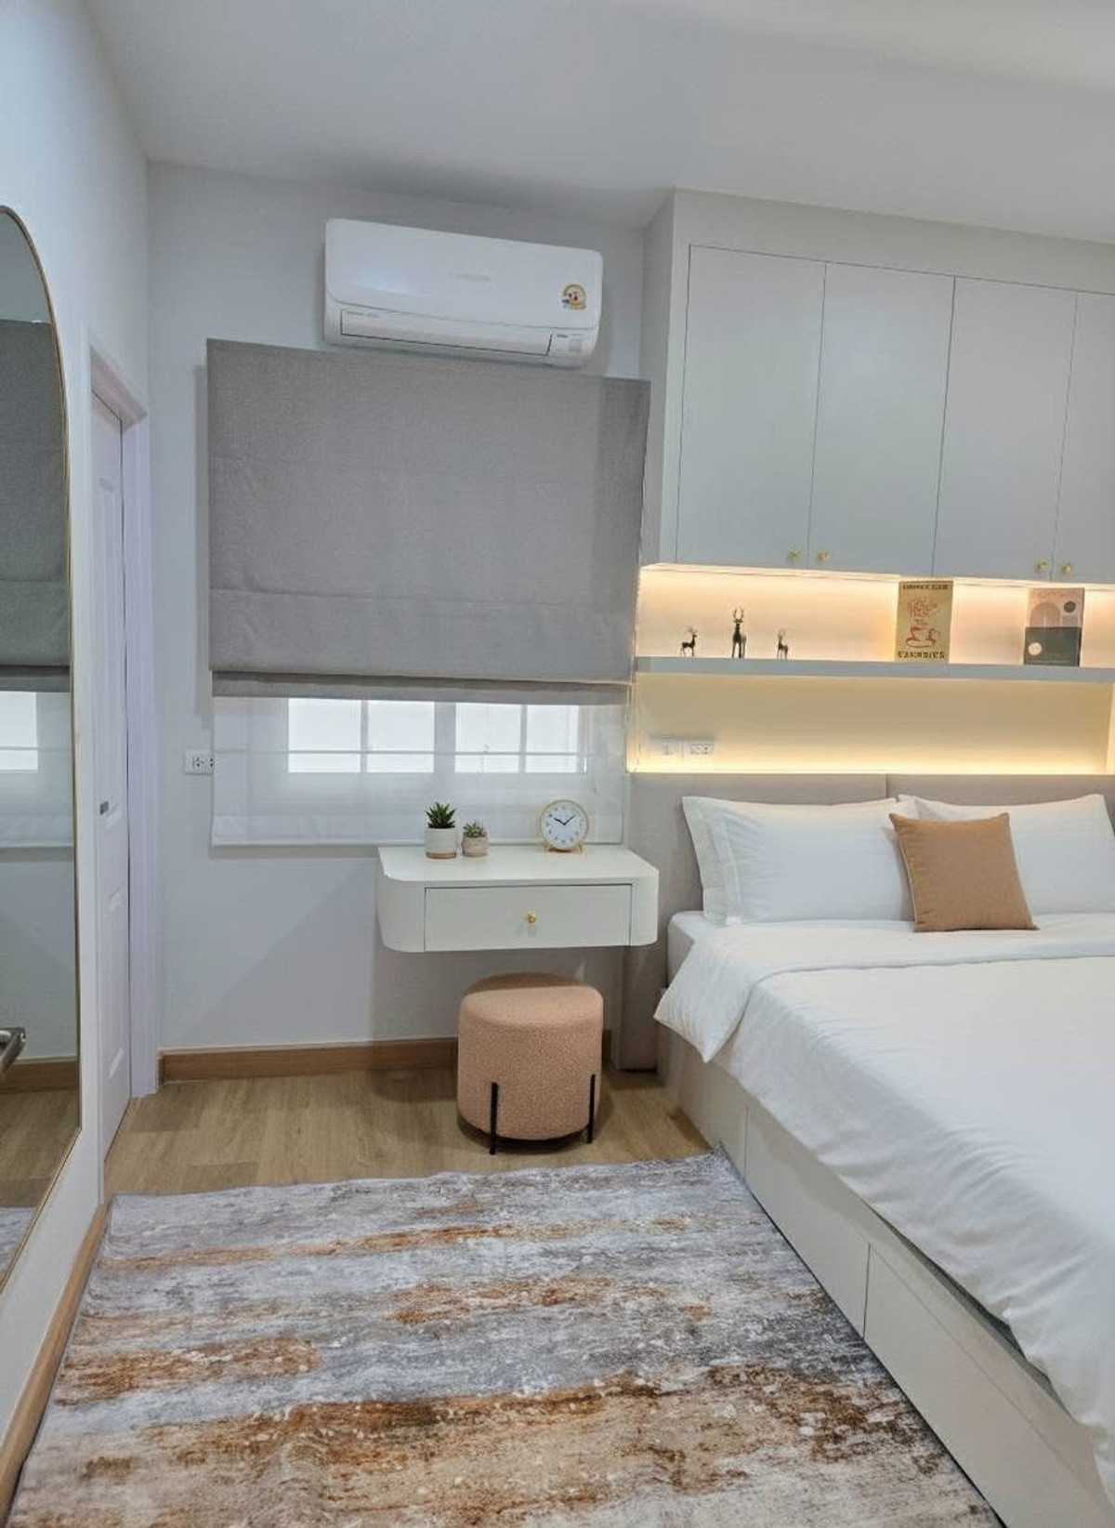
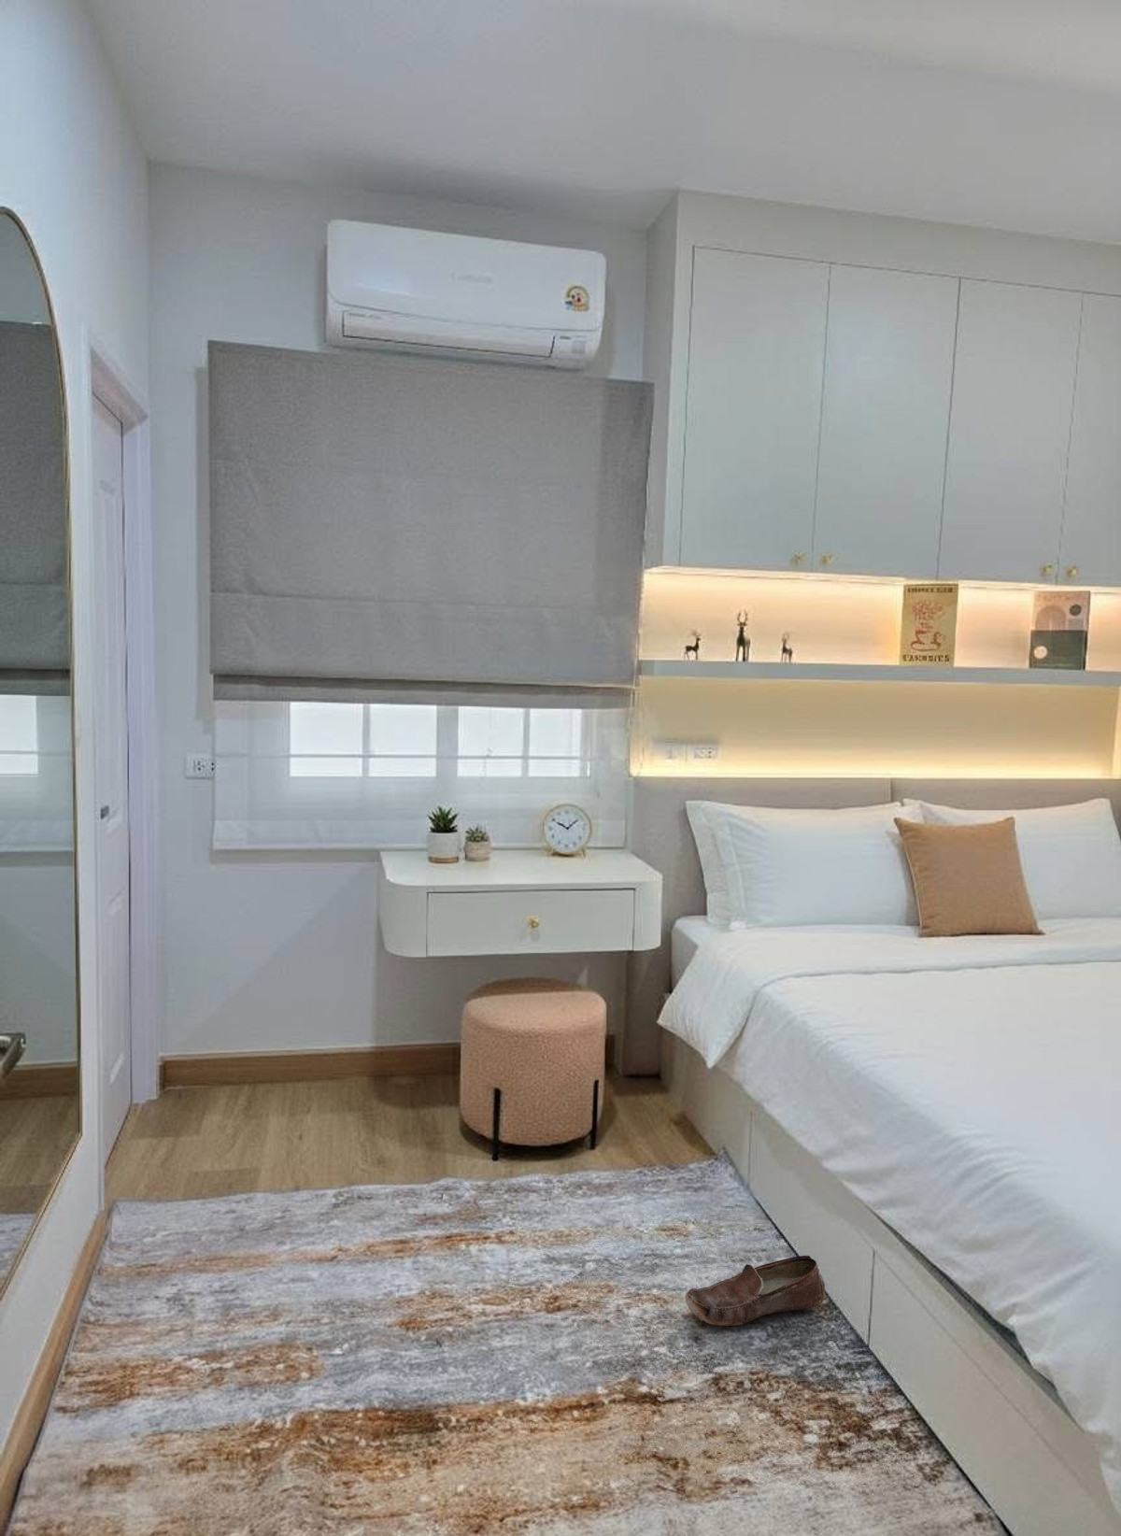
+ shoe [685,1255,825,1327]
